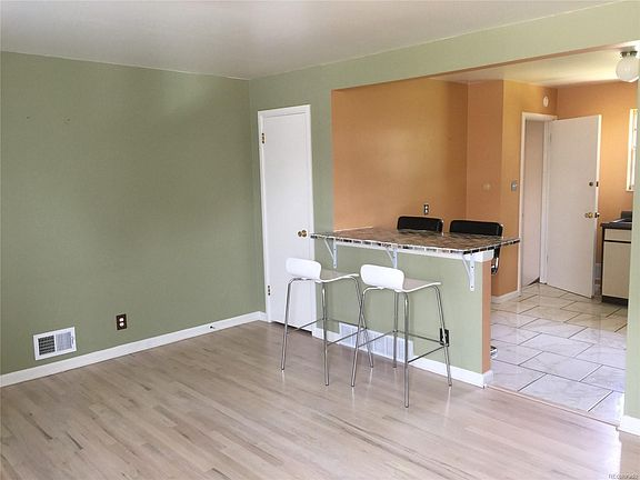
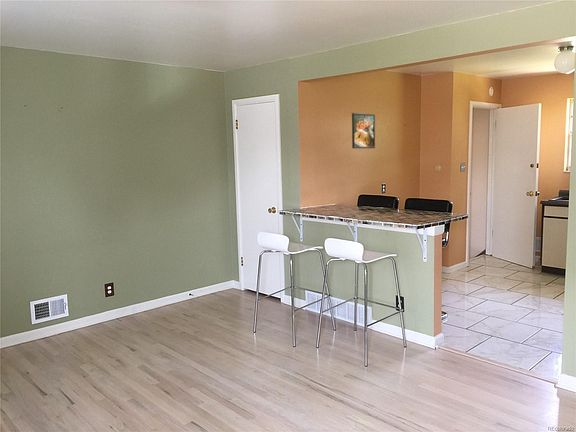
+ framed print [351,112,376,149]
